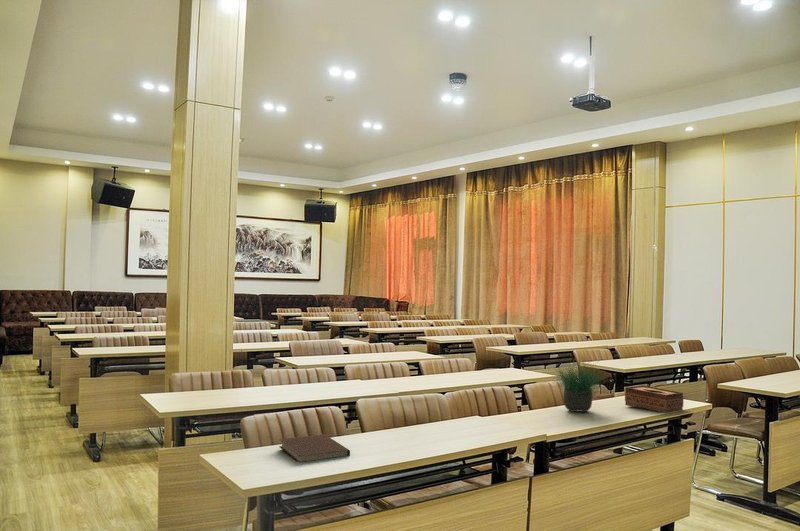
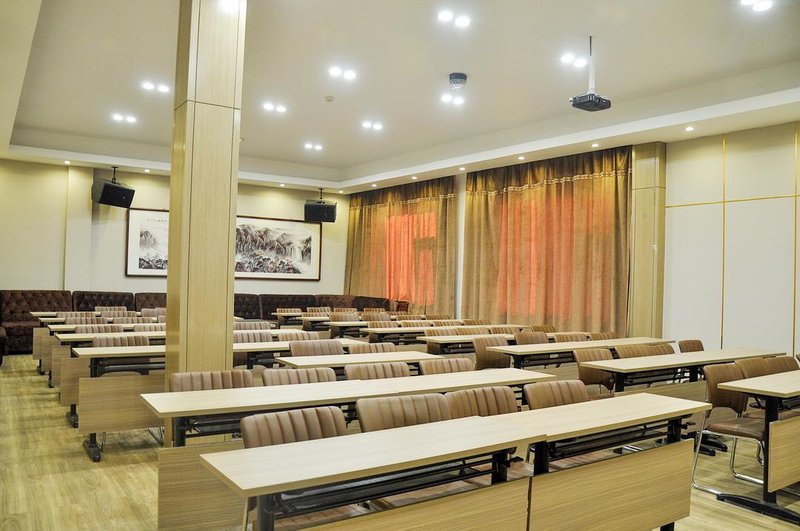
- notebook [278,434,351,463]
- tissue box [624,385,685,414]
- potted plant [551,349,609,413]
